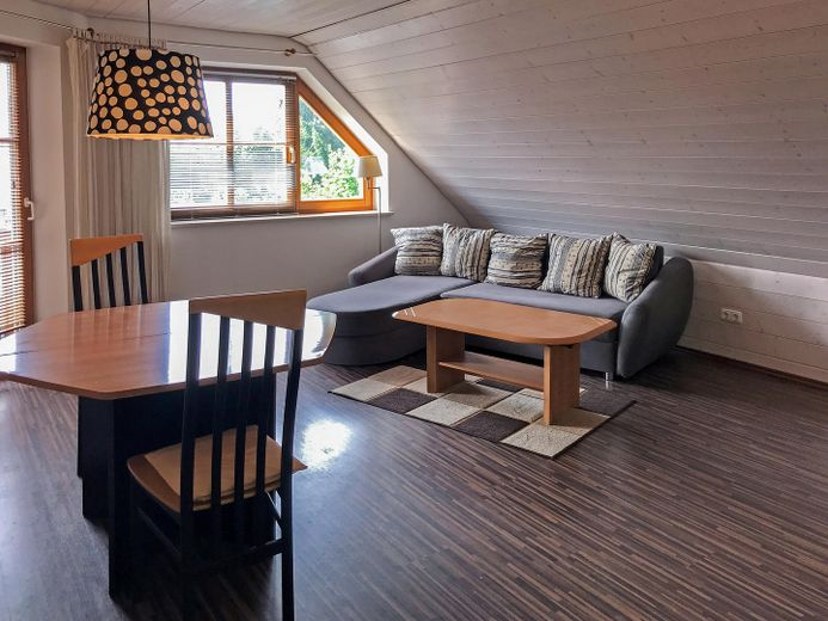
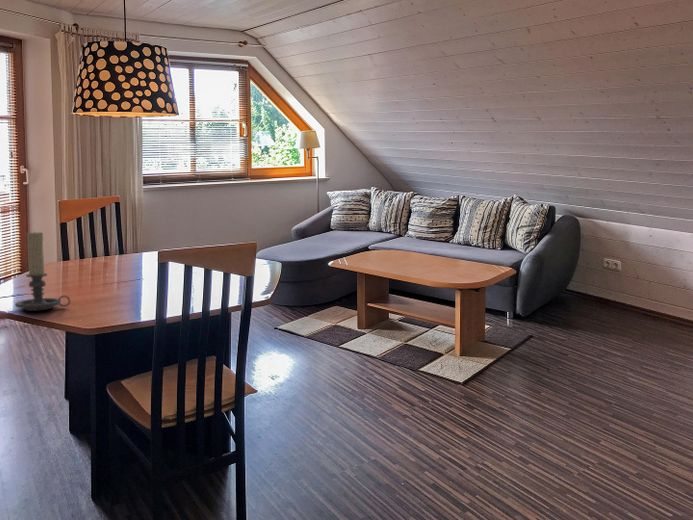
+ candle holder [14,230,71,312]
